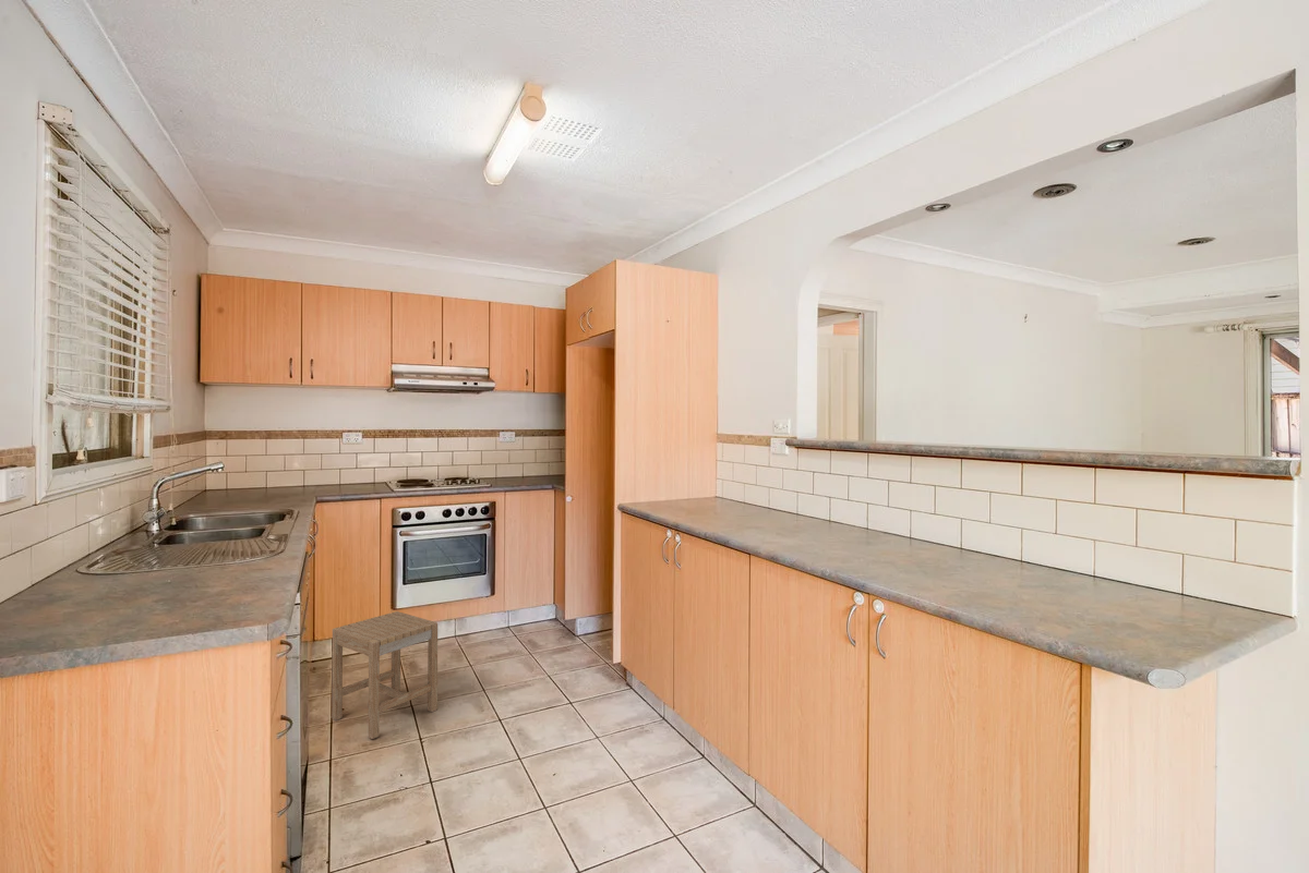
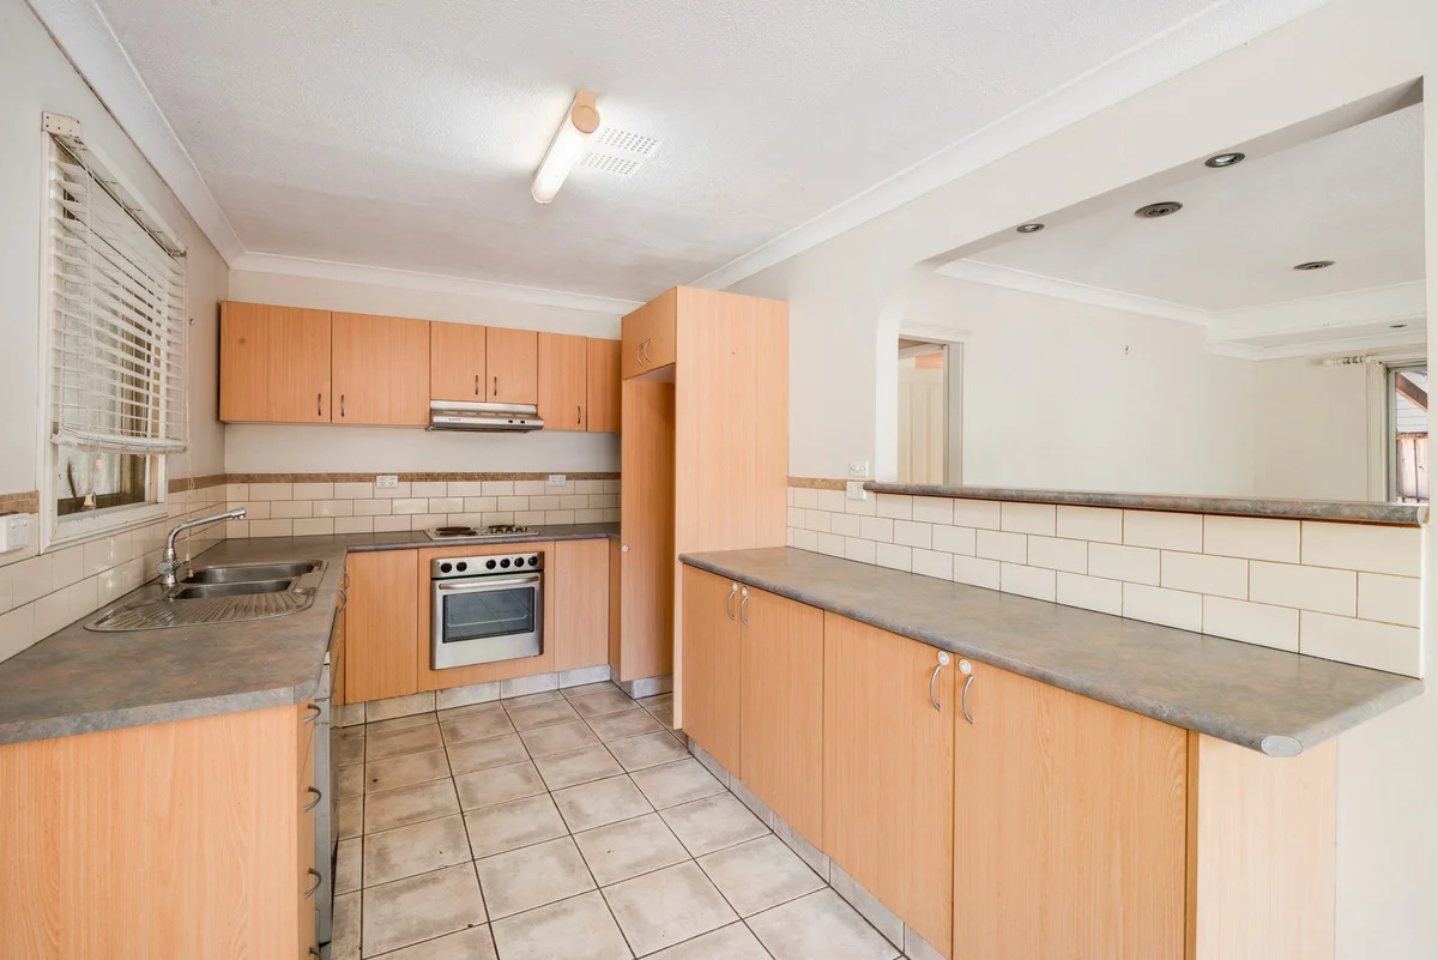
- stool [331,610,439,740]
